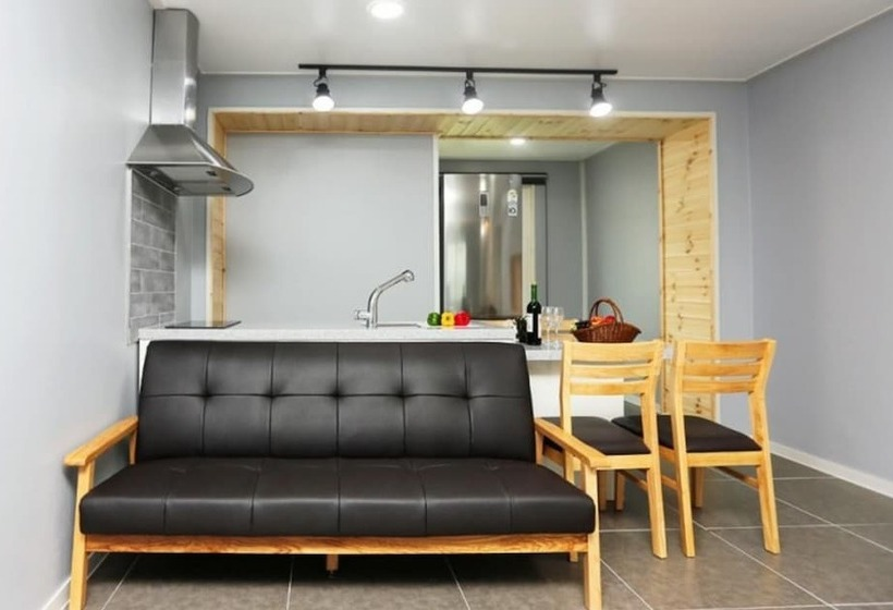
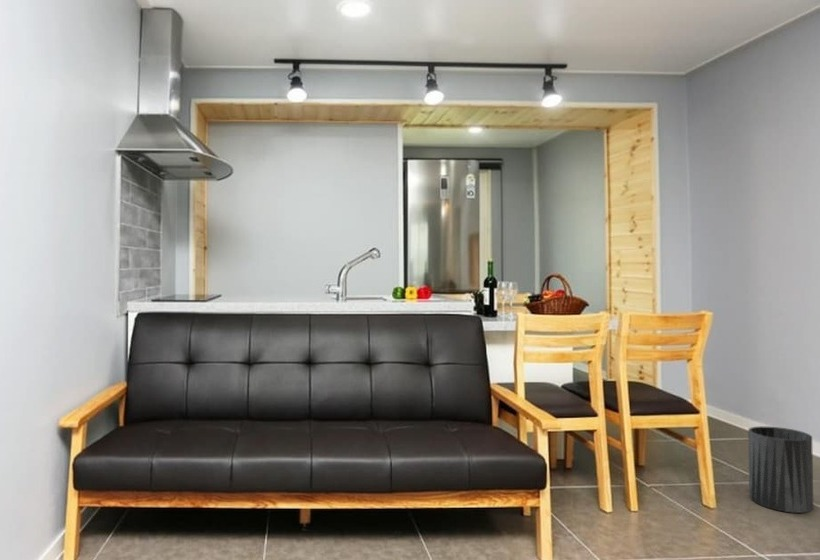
+ trash can [747,425,814,514]
